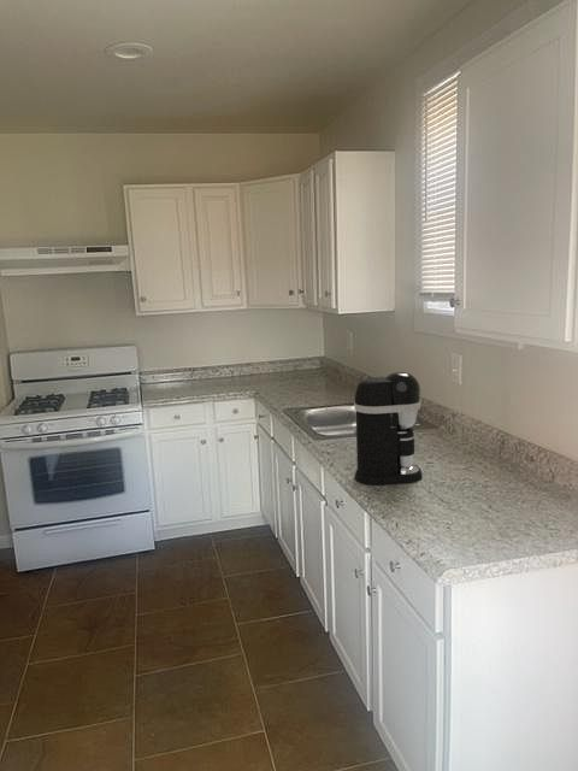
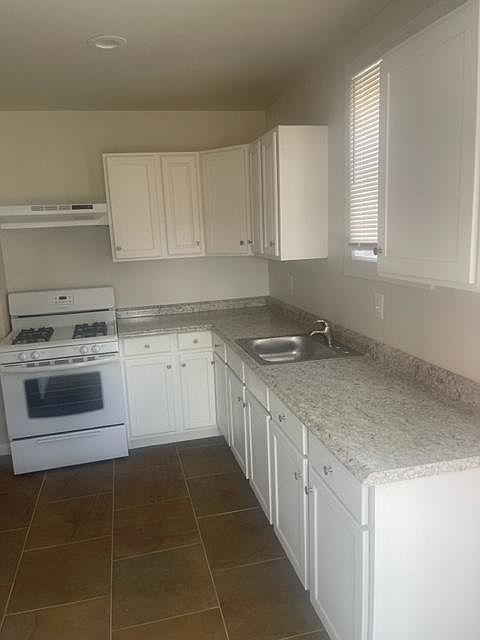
- coffee maker [353,371,423,487]
